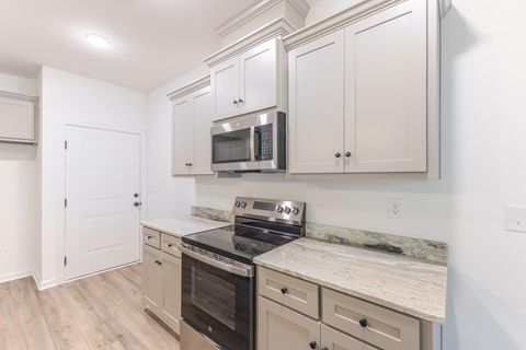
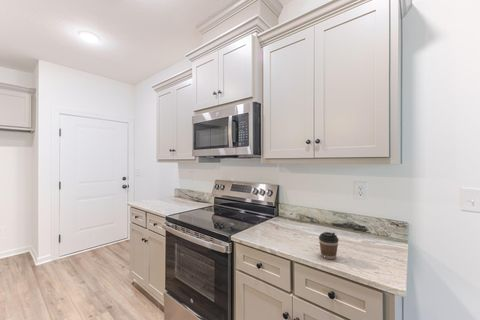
+ coffee cup [318,231,340,260]
